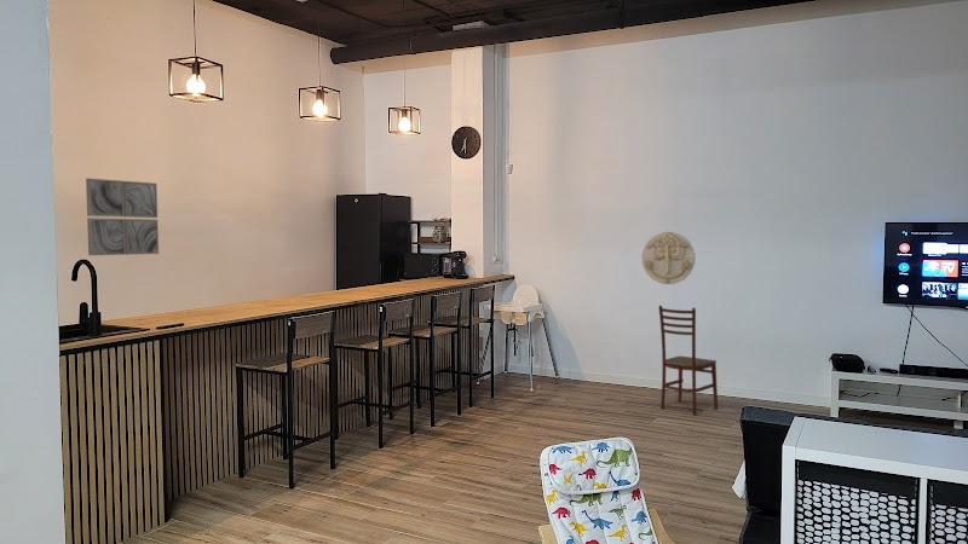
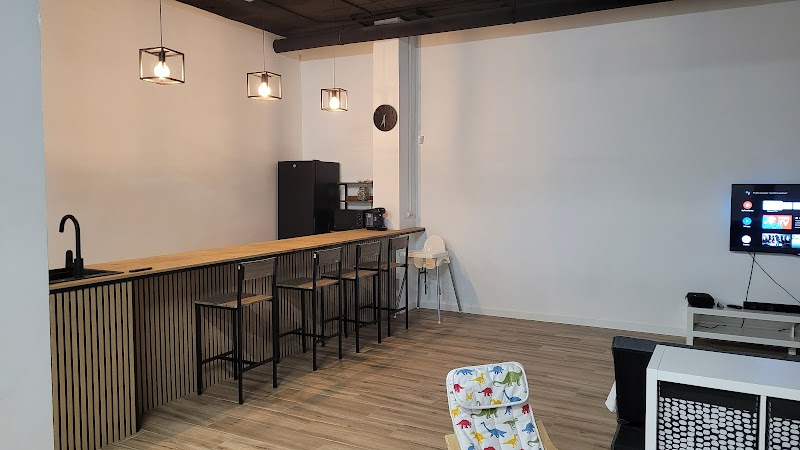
- wall decoration [641,231,696,285]
- dining chair [657,305,719,416]
- wall art [85,178,160,256]
